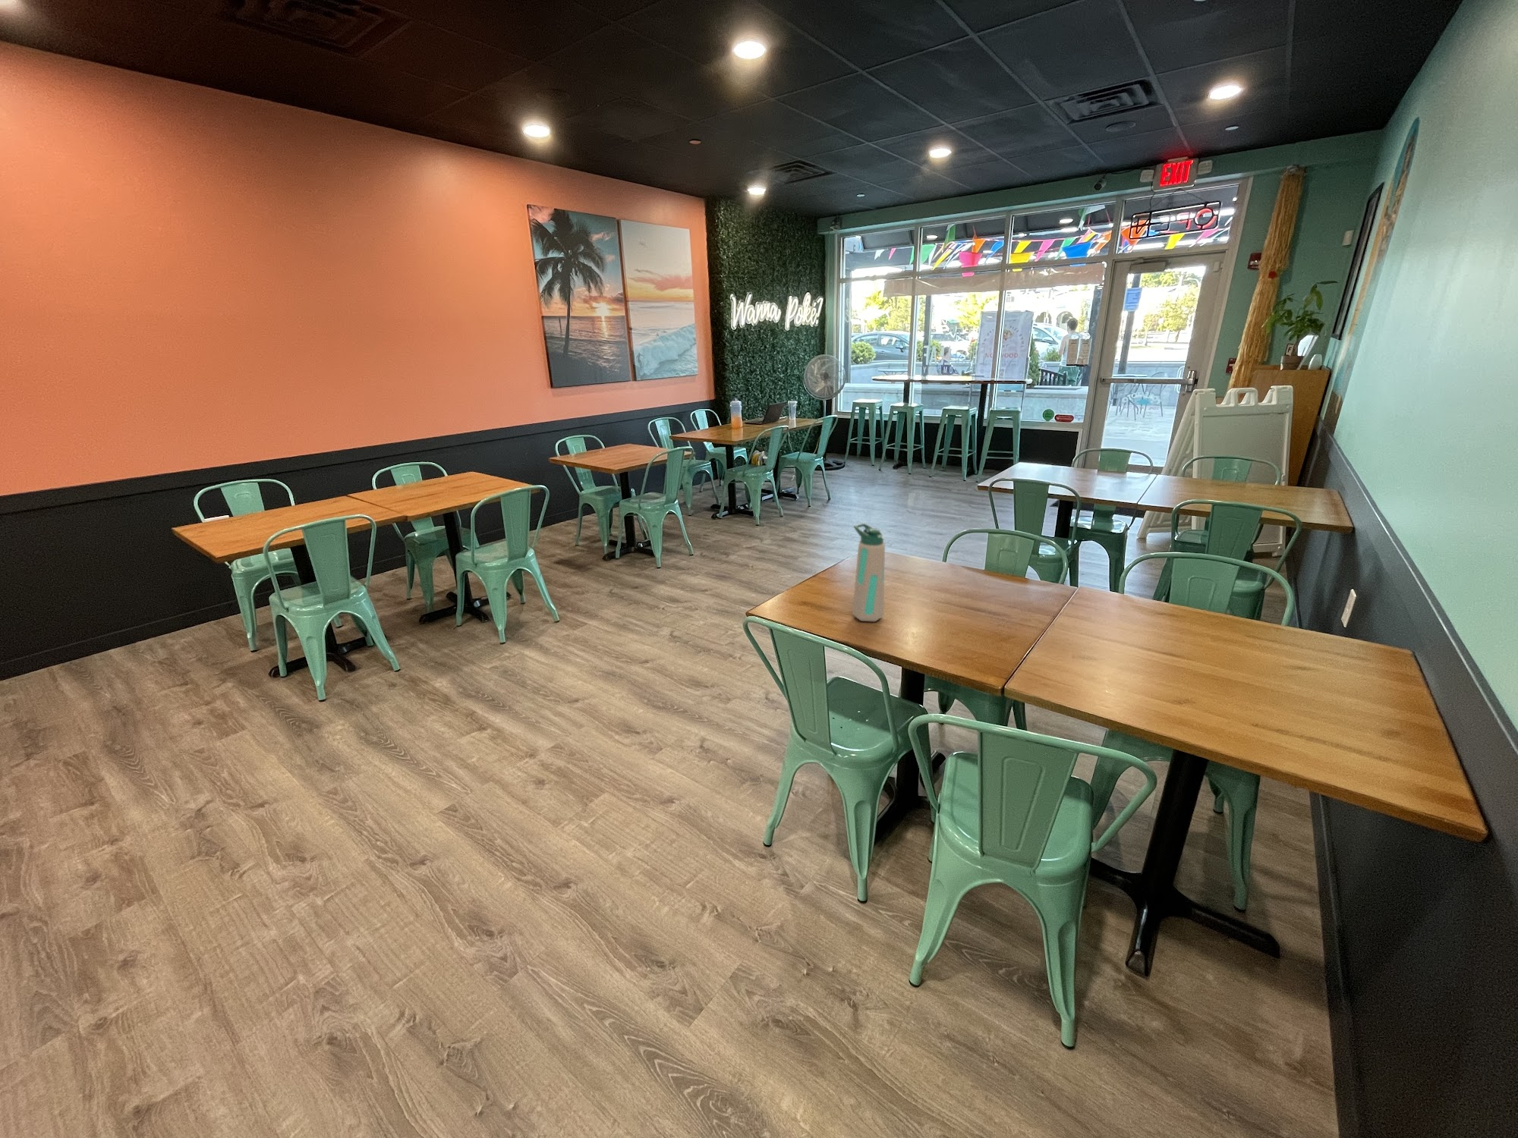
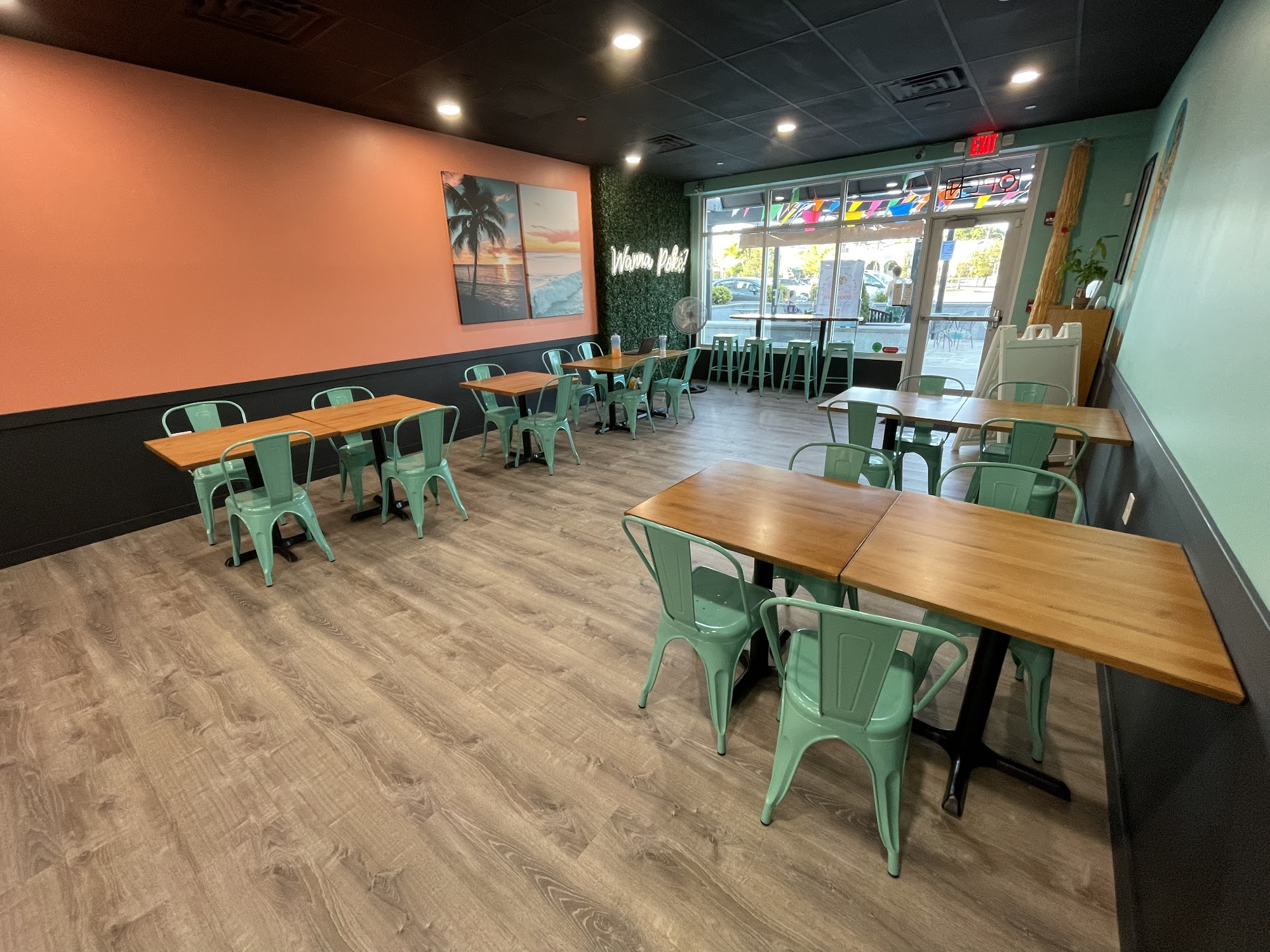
- water bottle [851,522,886,622]
